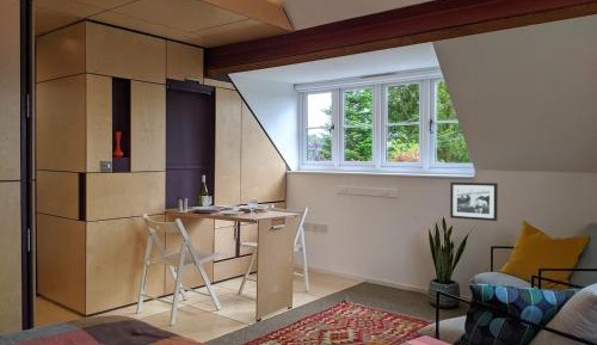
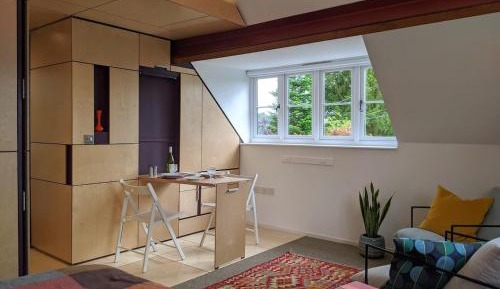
- picture frame [449,181,499,222]
